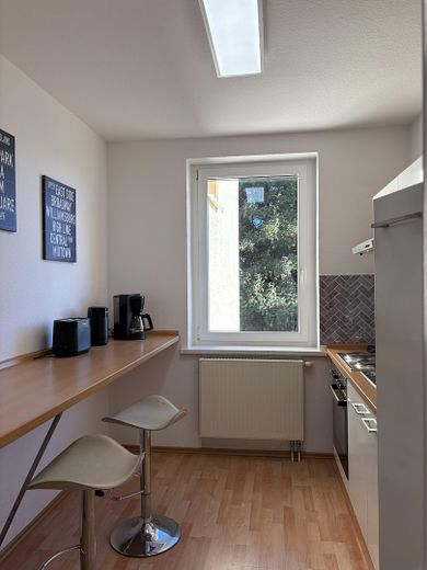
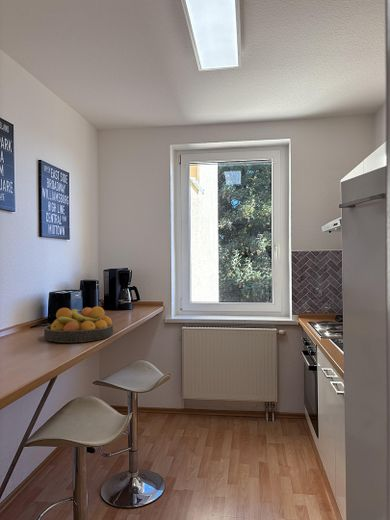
+ fruit bowl [43,305,114,343]
